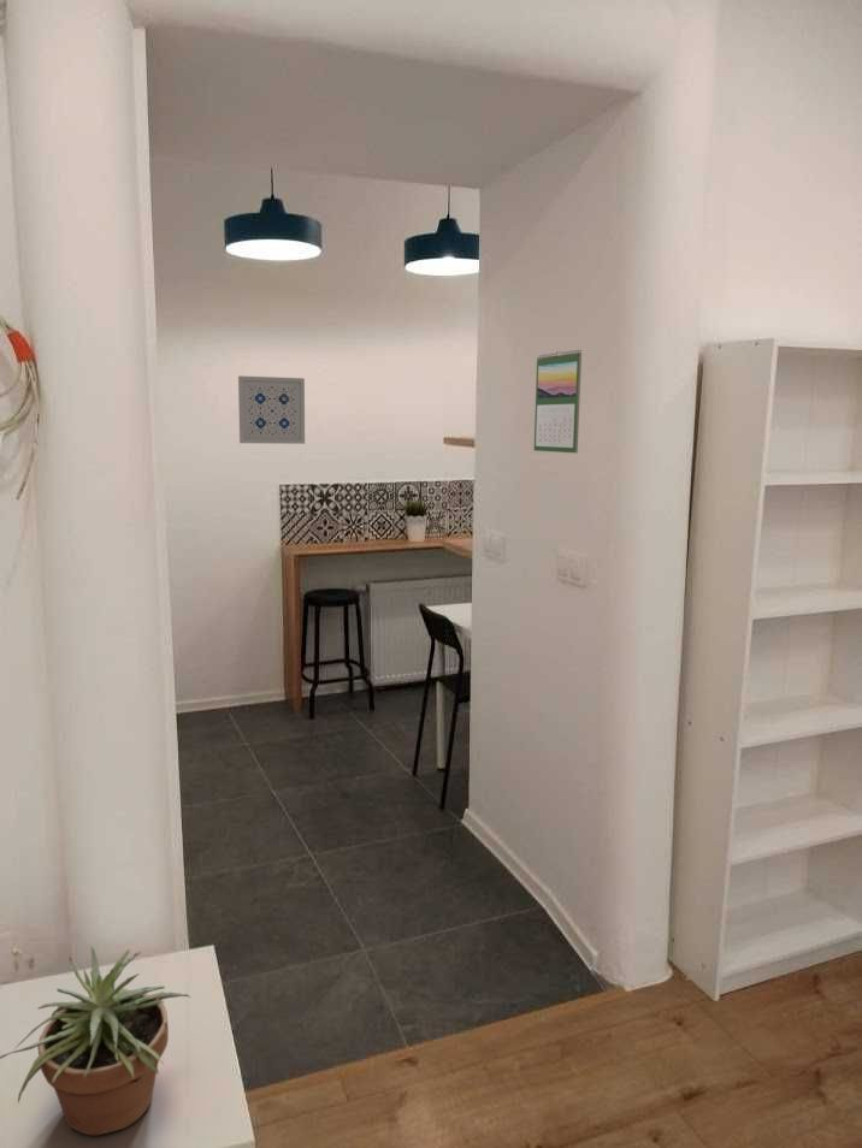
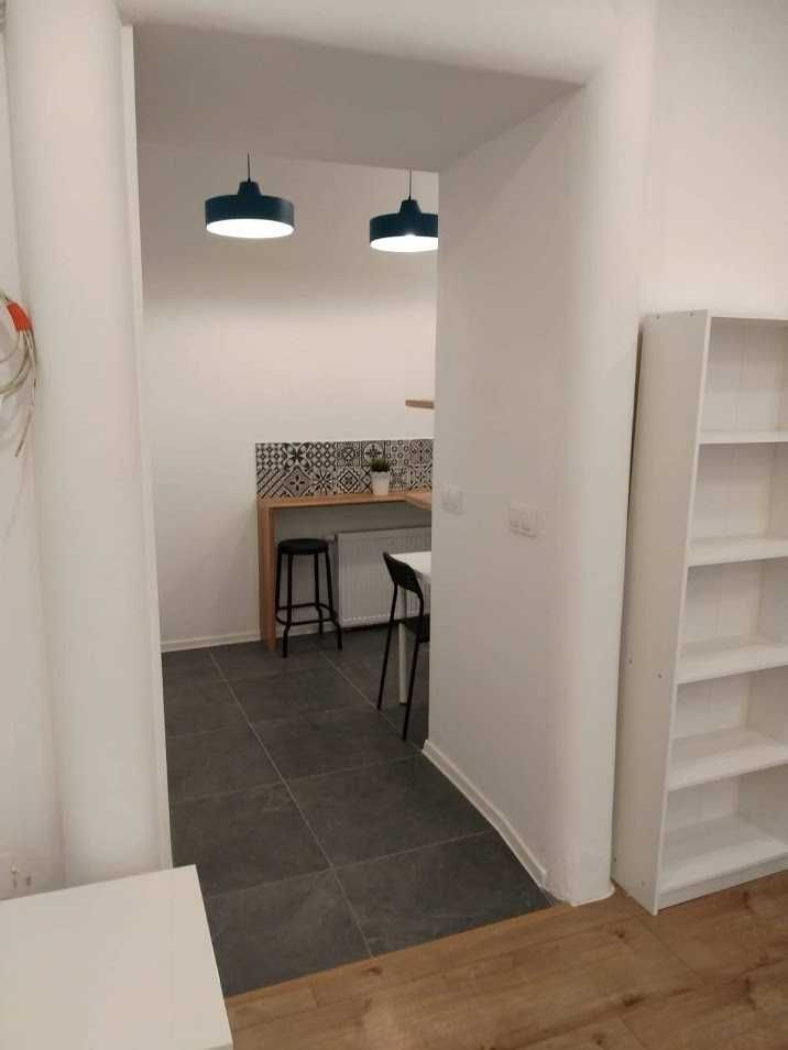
- potted plant [0,946,191,1136]
- wall art [237,374,306,445]
- calendar [533,349,583,454]
